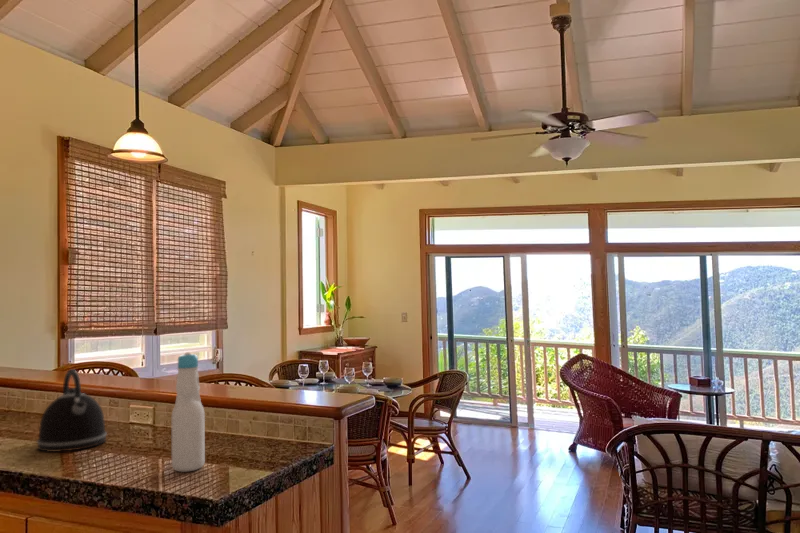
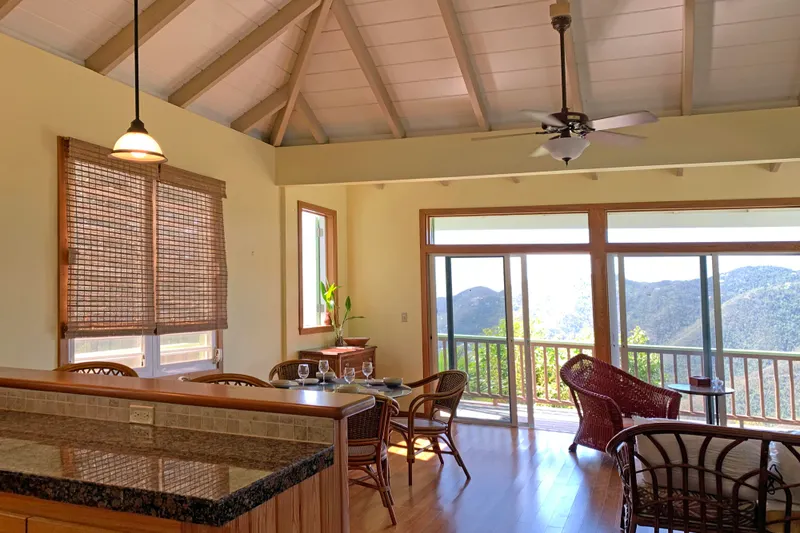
- bottle [171,351,206,473]
- kettle [36,368,108,453]
